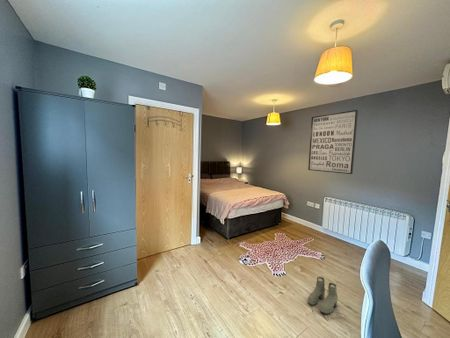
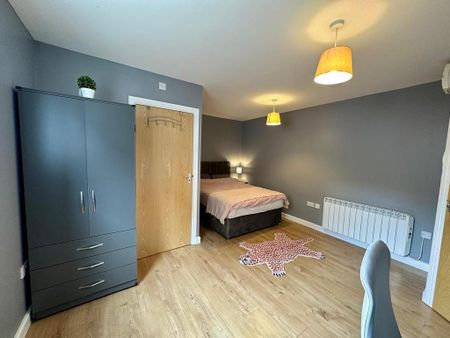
- boots [306,276,339,315]
- wall art [307,109,359,175]
